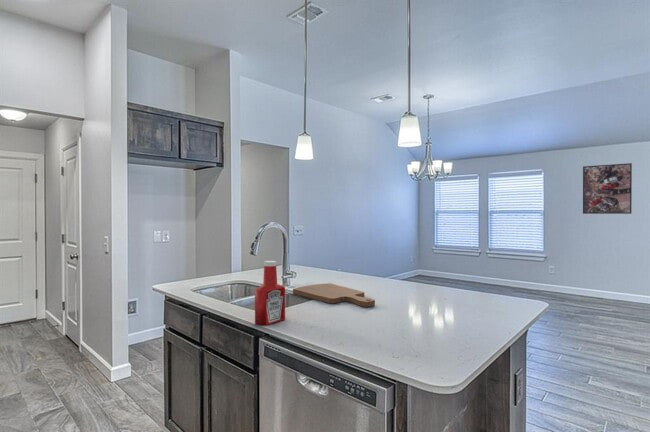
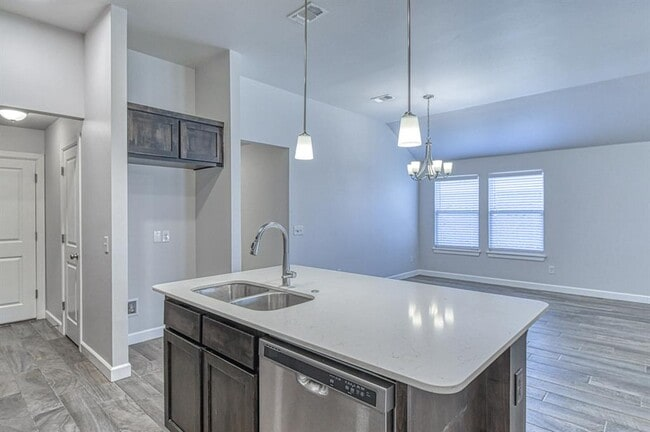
- soap bottle [254,260,286,327]
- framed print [582,162,633,215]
- cutting board [292,282,376,308]
